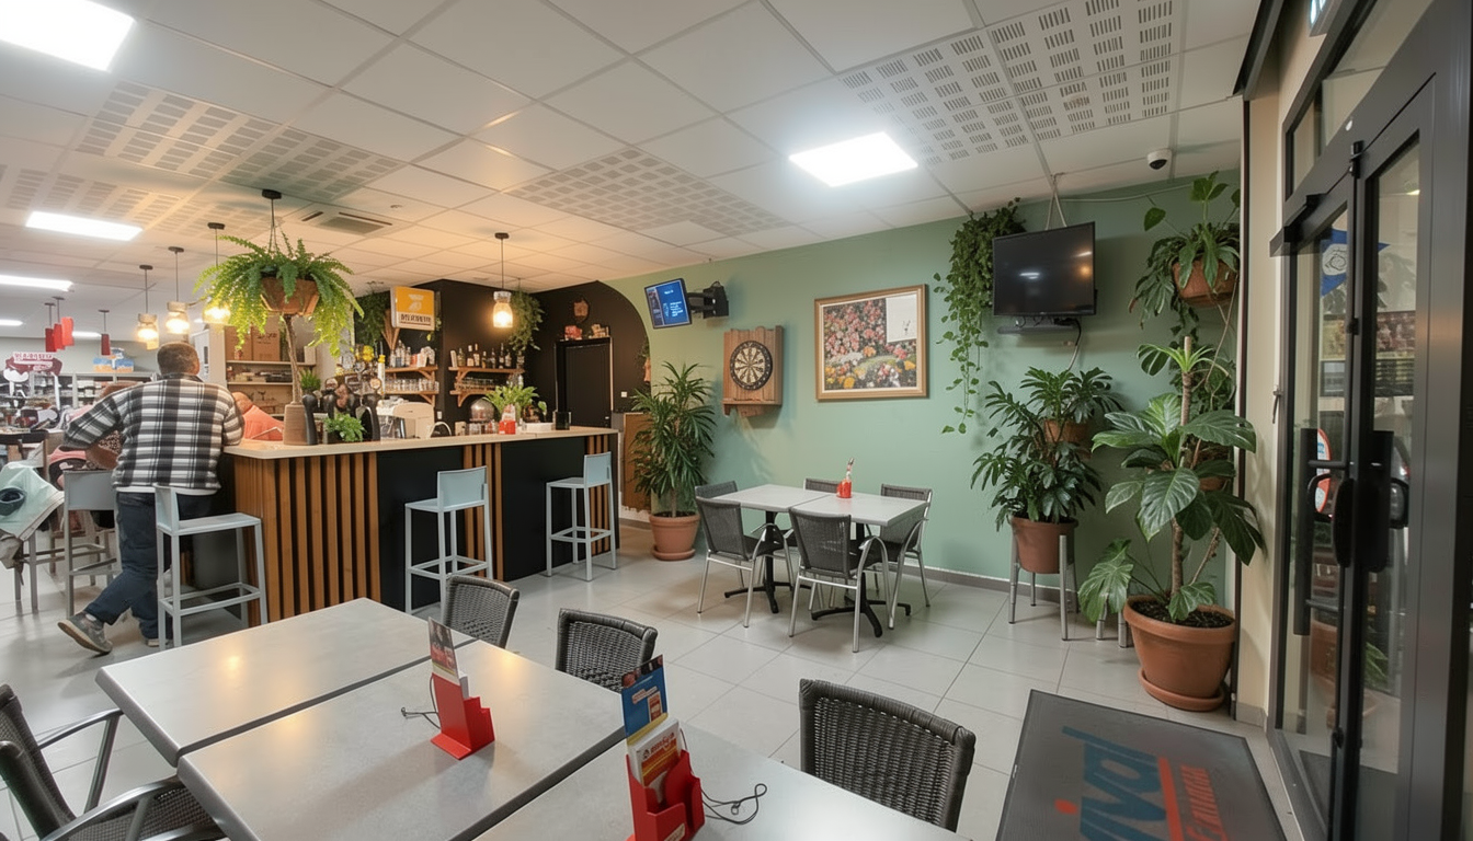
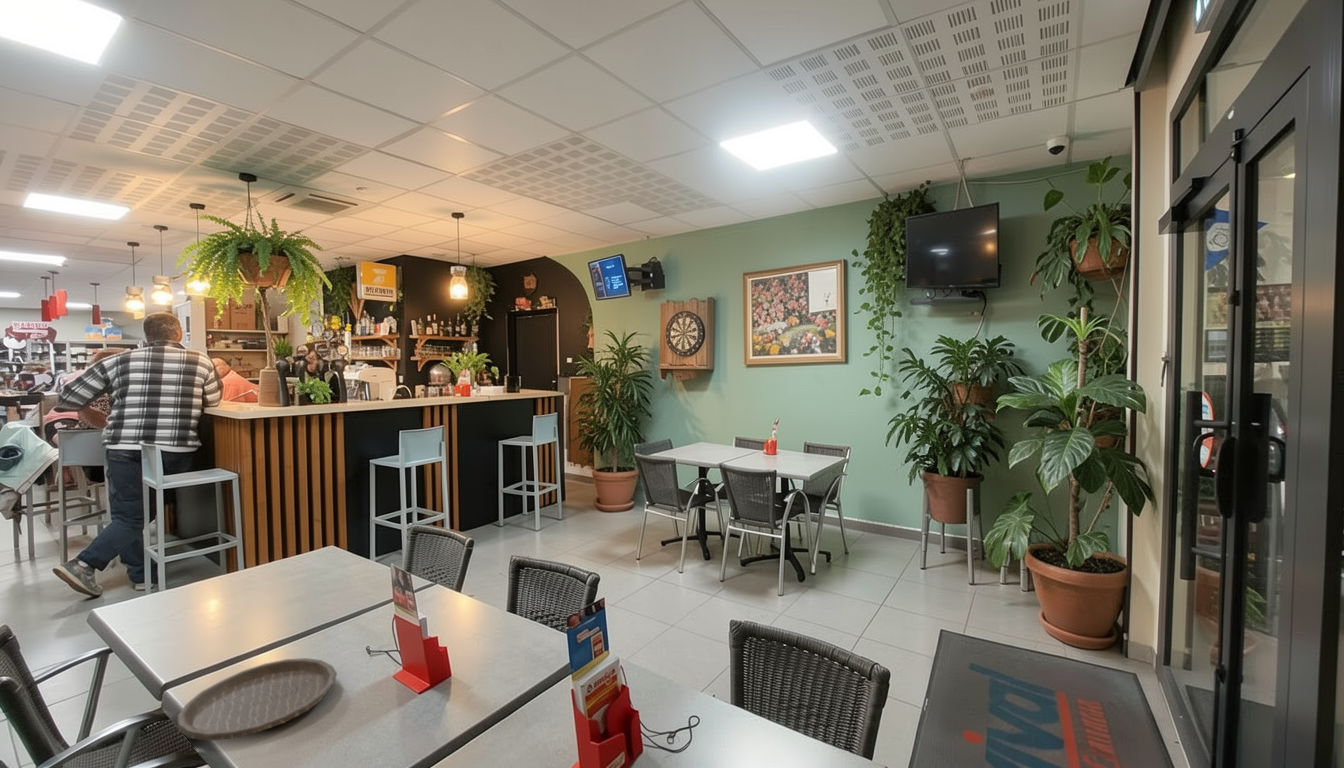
+ plate [176,657,338,742]
